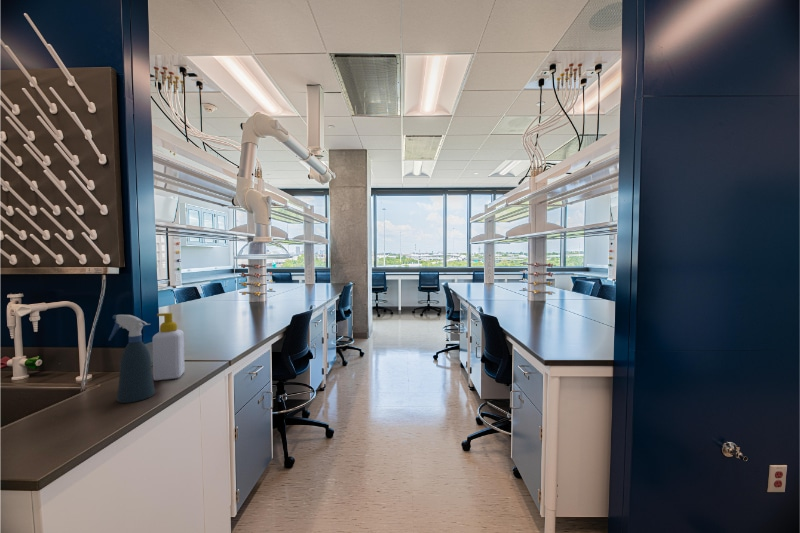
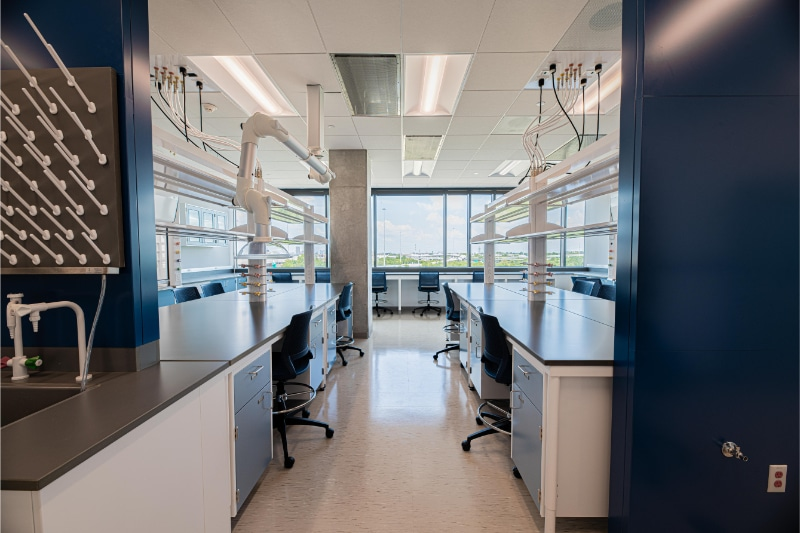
- spray bottle [108,314,156,404]
- soap bottle [152,312,185,381]
